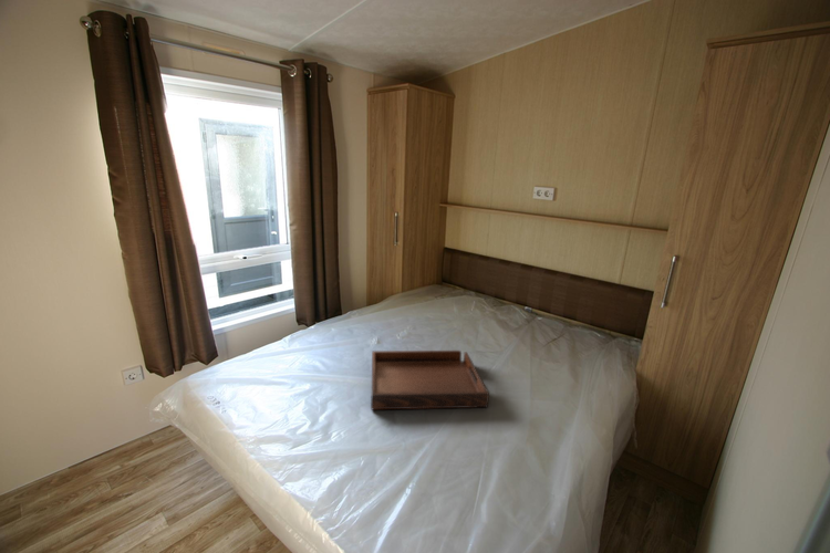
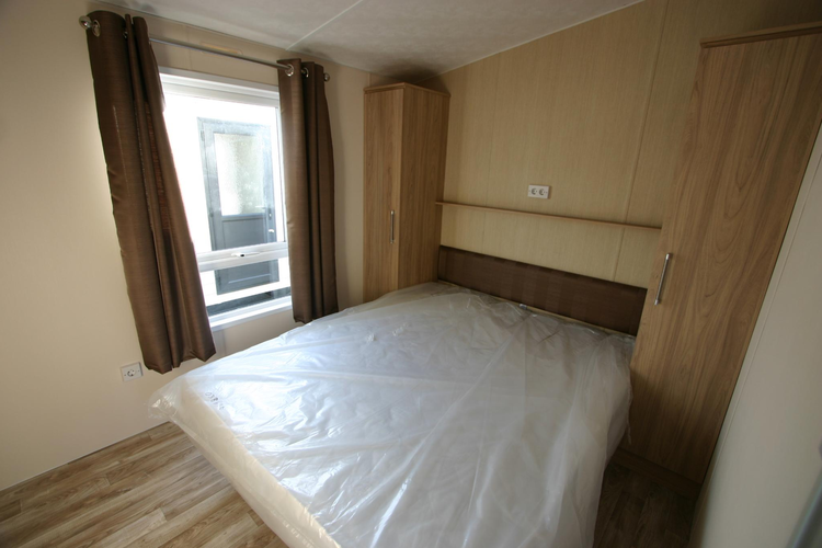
- serving tray [370,349,490,410]
